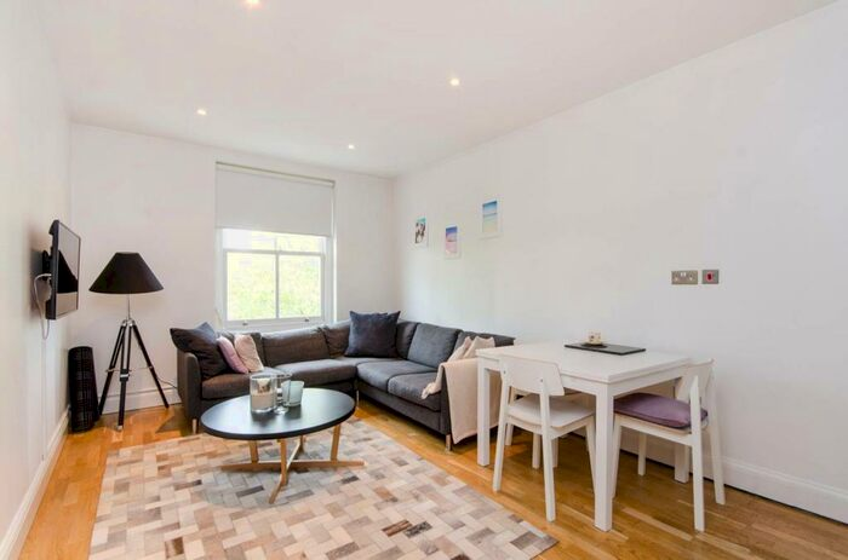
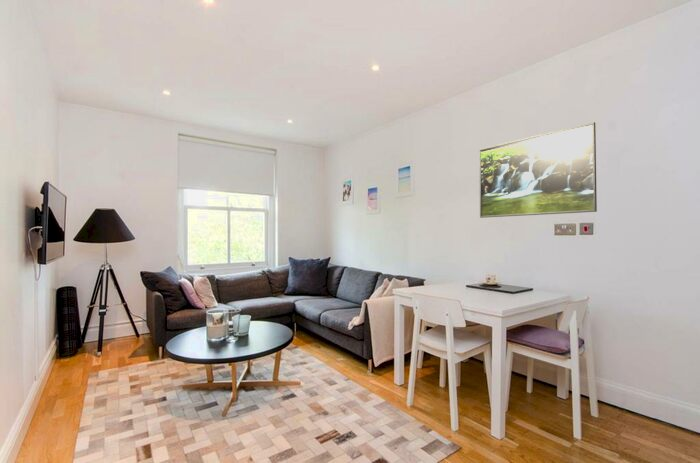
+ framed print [478,121,598,219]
